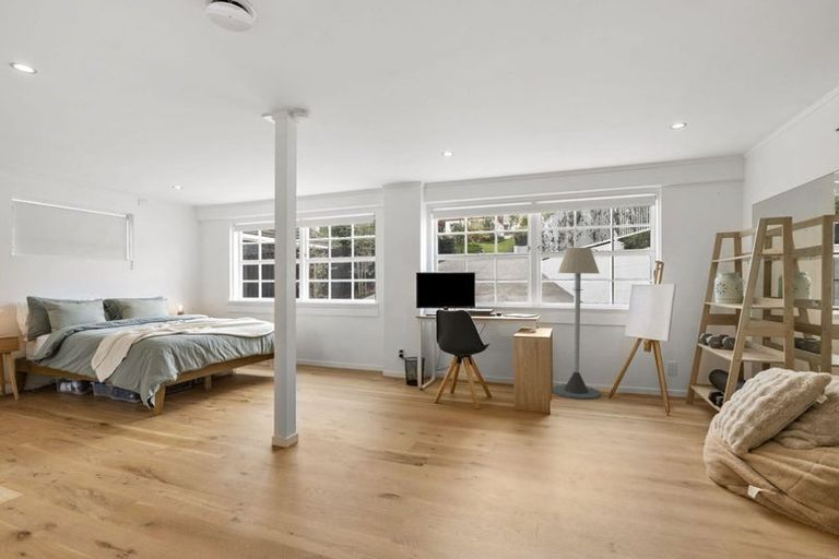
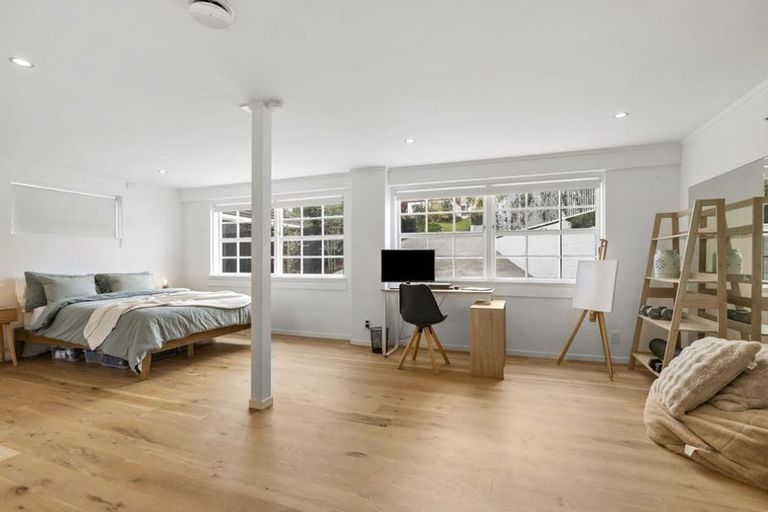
- floor lamp [552,247,602,401]
